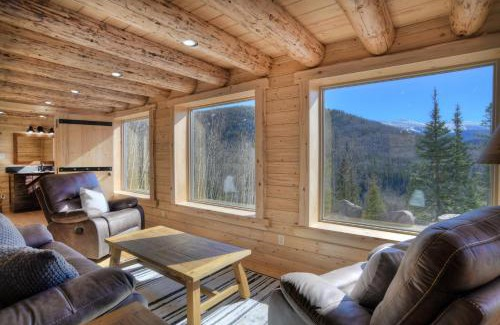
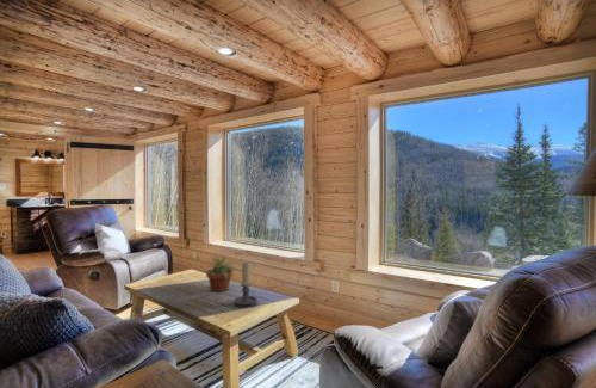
+ potted plant [200,255,237,292]
+ candle holder [234,260,259,307]
